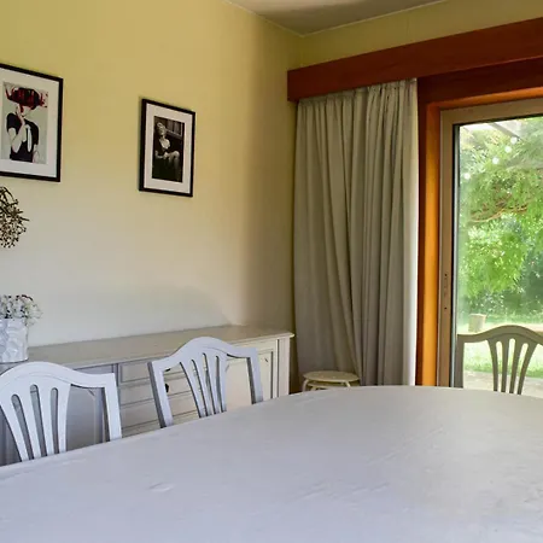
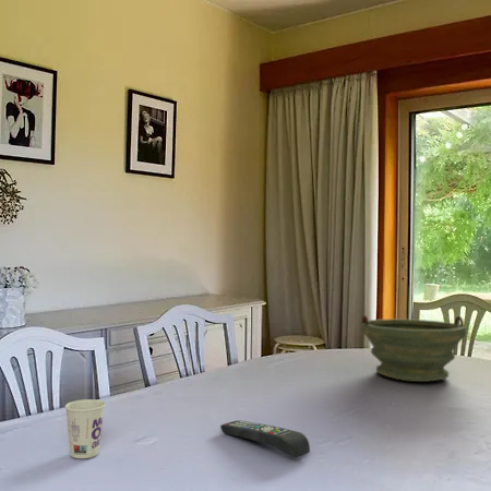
+ bowl [360,314,467,383]
+ remote control [219,419,311,458]
+ cup [64,398,107,459]
